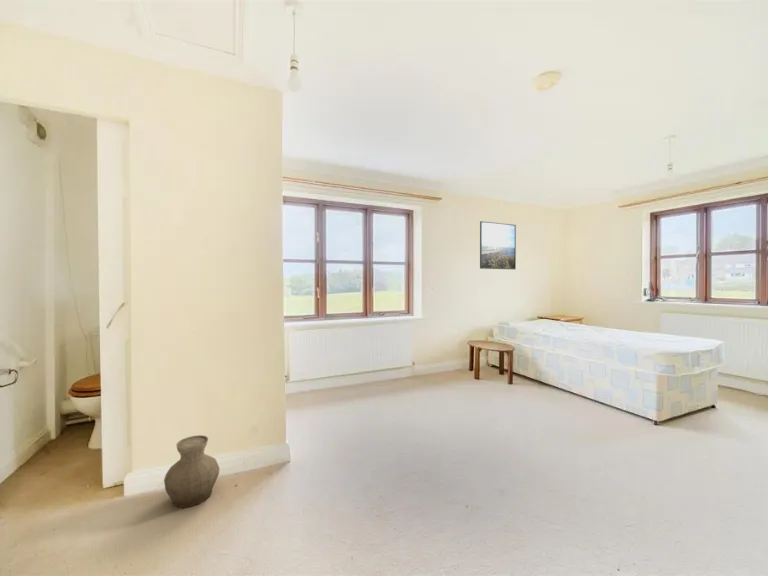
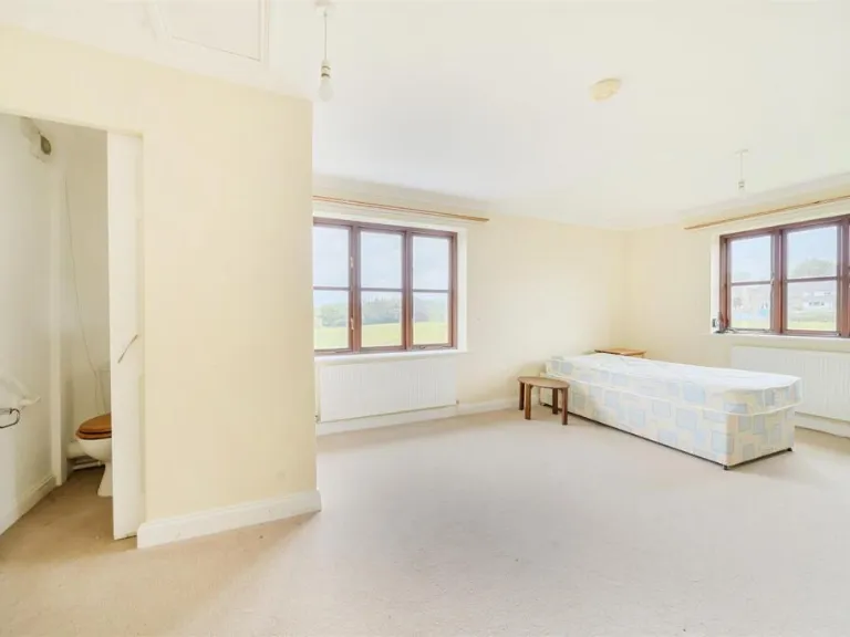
- vase [163,434,221,509]
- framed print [479,220,517,270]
